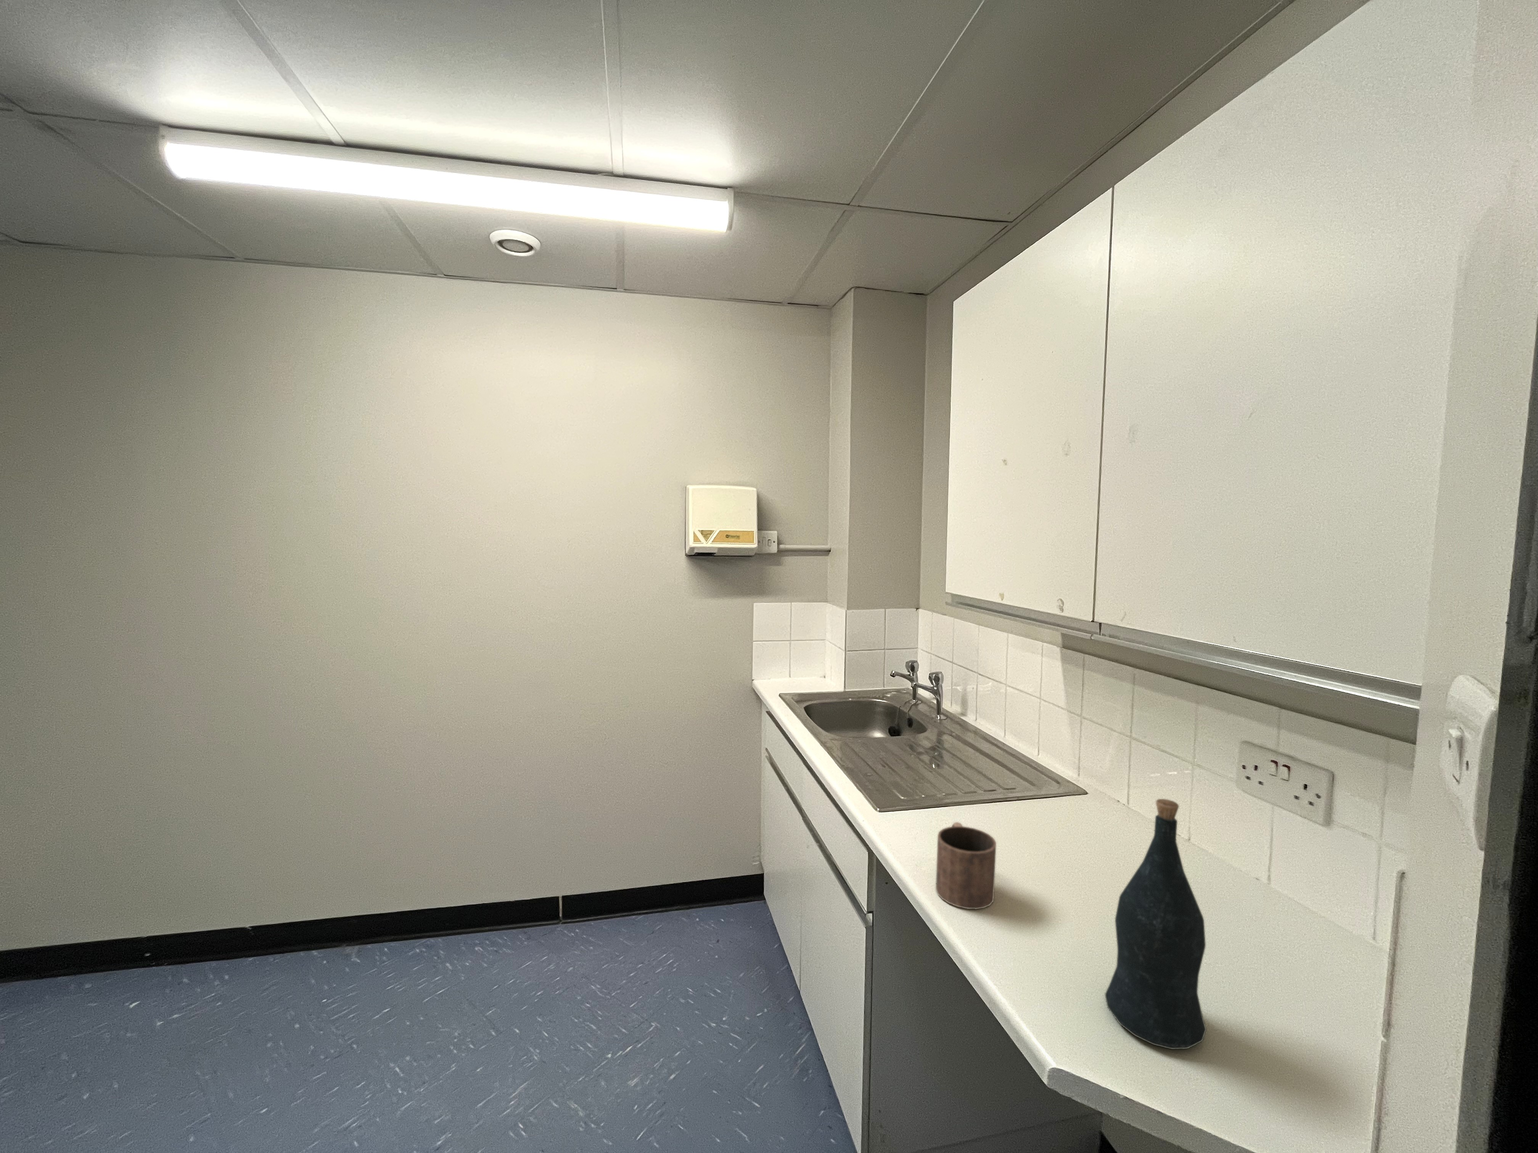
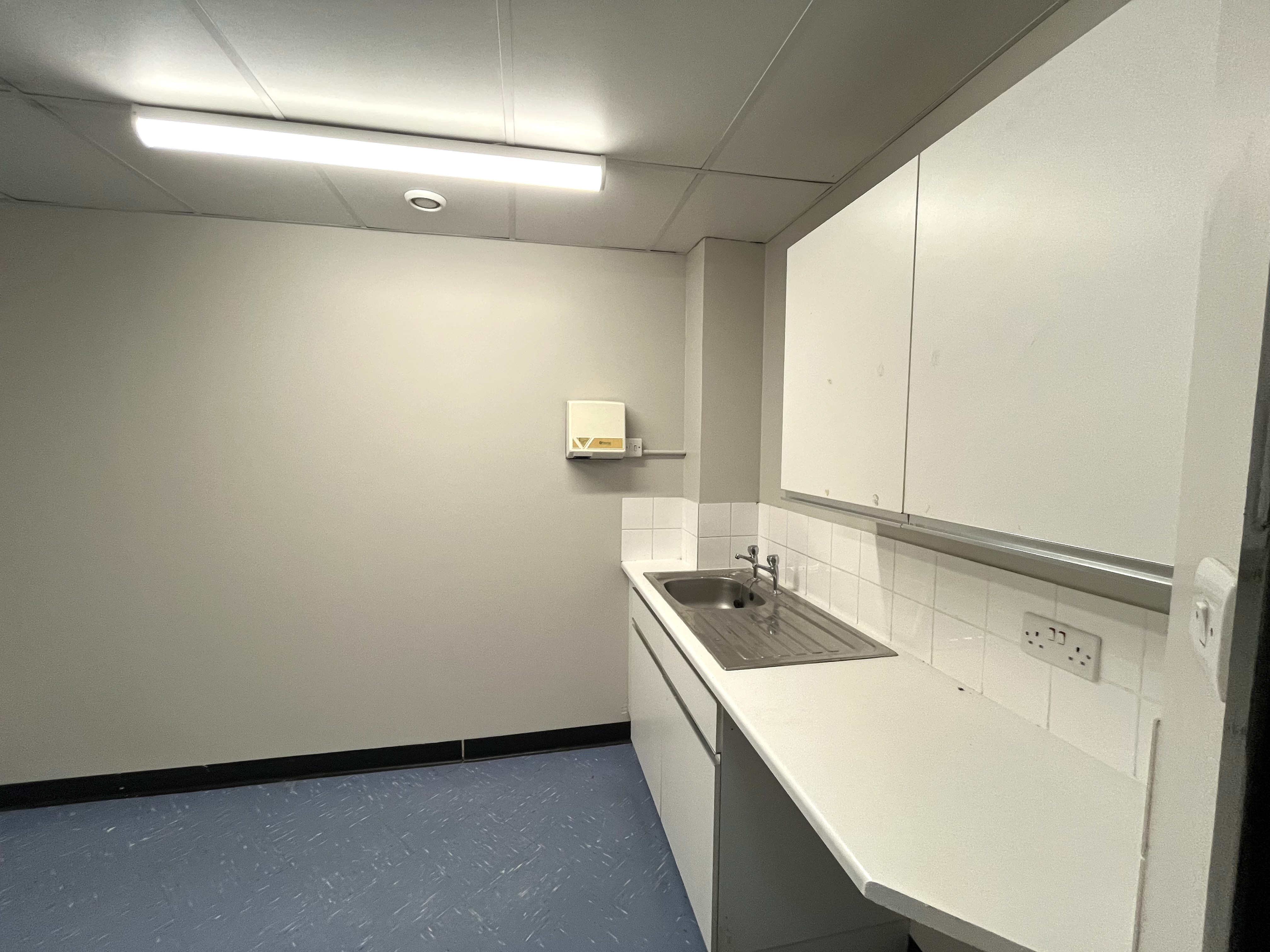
- wine bottle [1104,798,1206,1050]
- mug [935,821,997,910]
